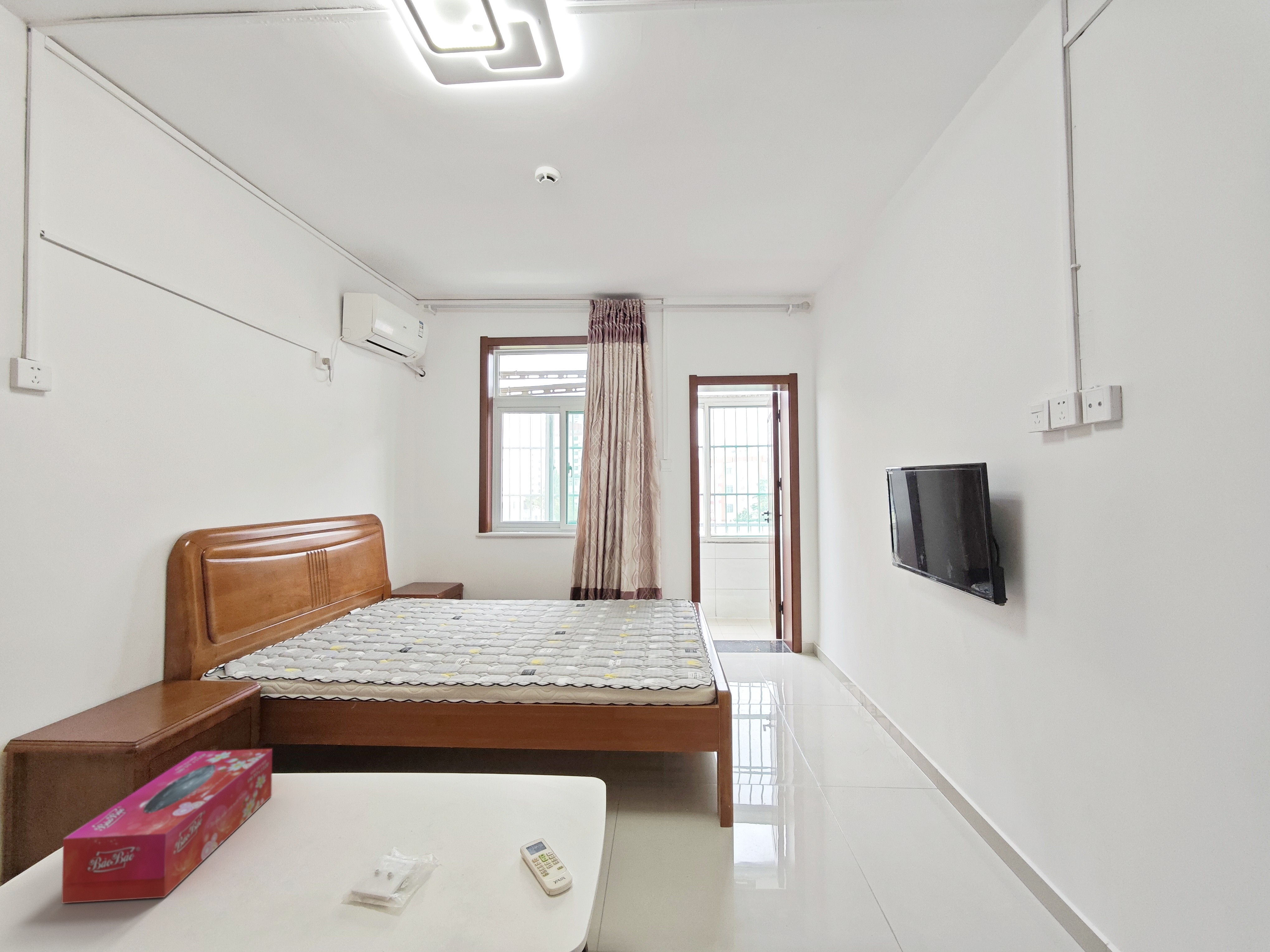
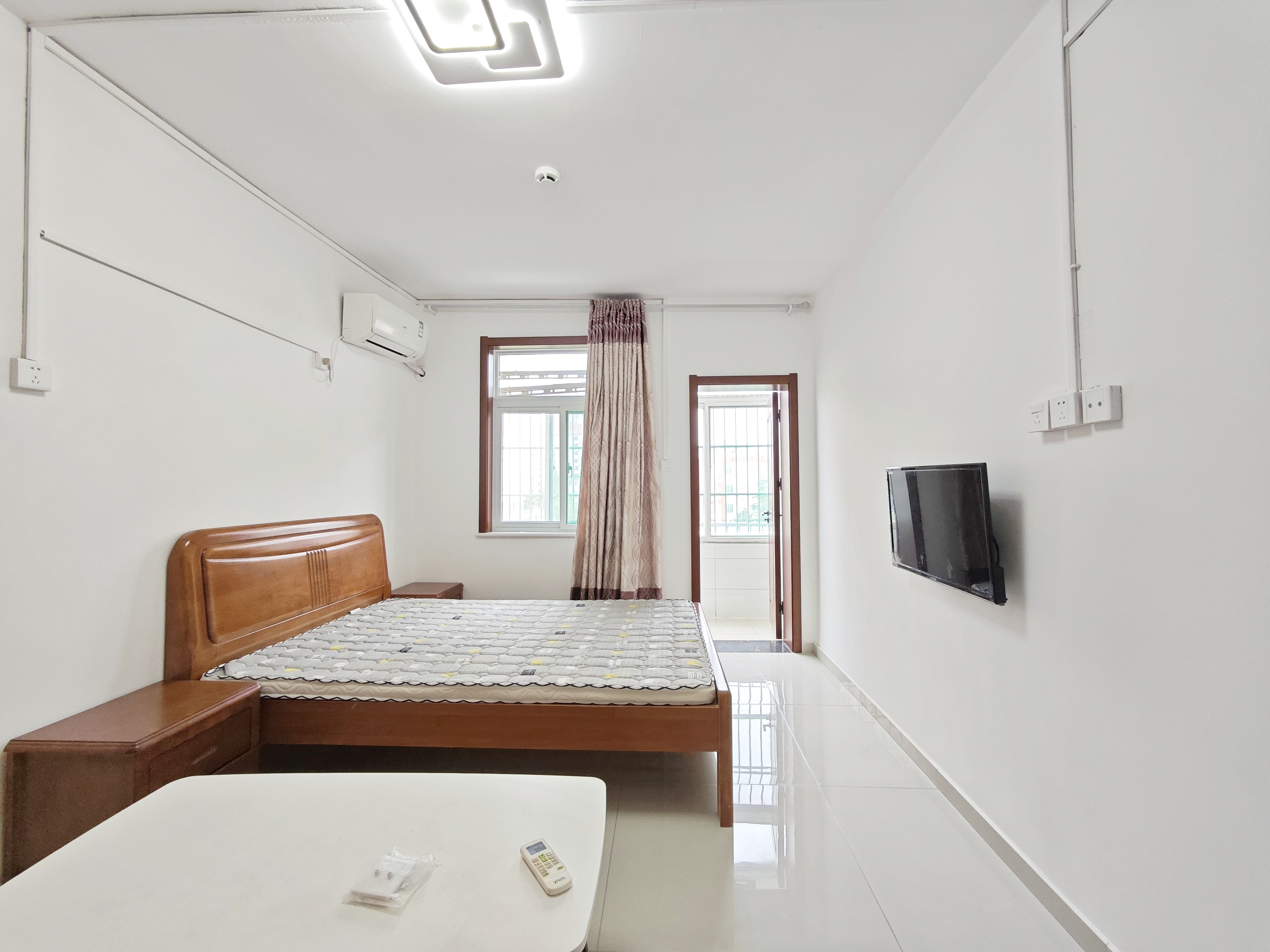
- tissue box [61,748,273,904]
